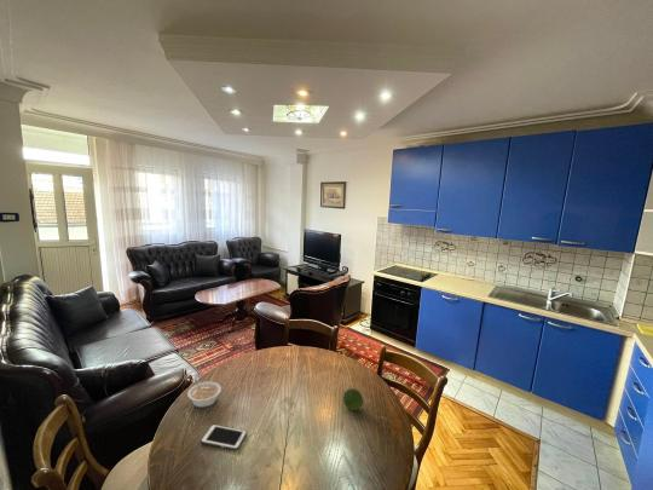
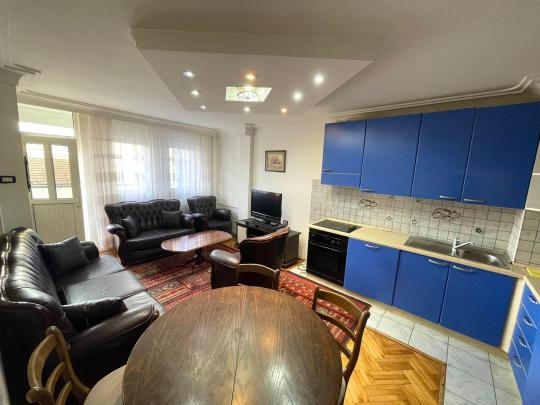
- legume [186,377,223,409]
- fruit [342,387,365,411]
- cell phone [200,423,248,451]
